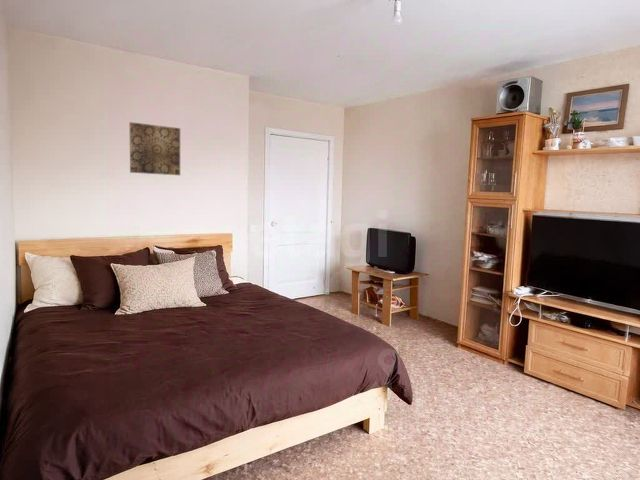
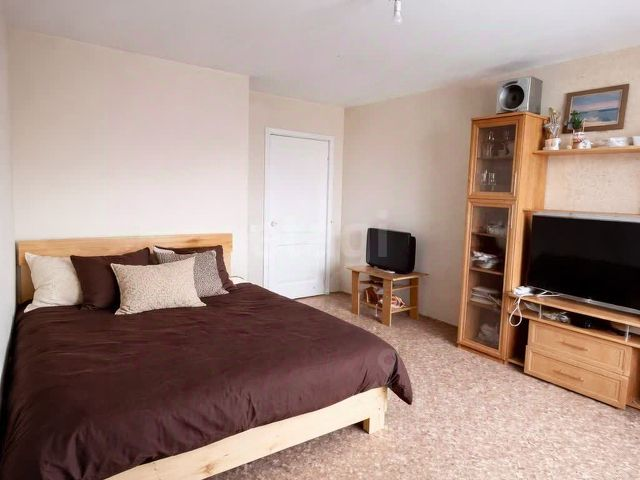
- wall art [128,121,181,176]
